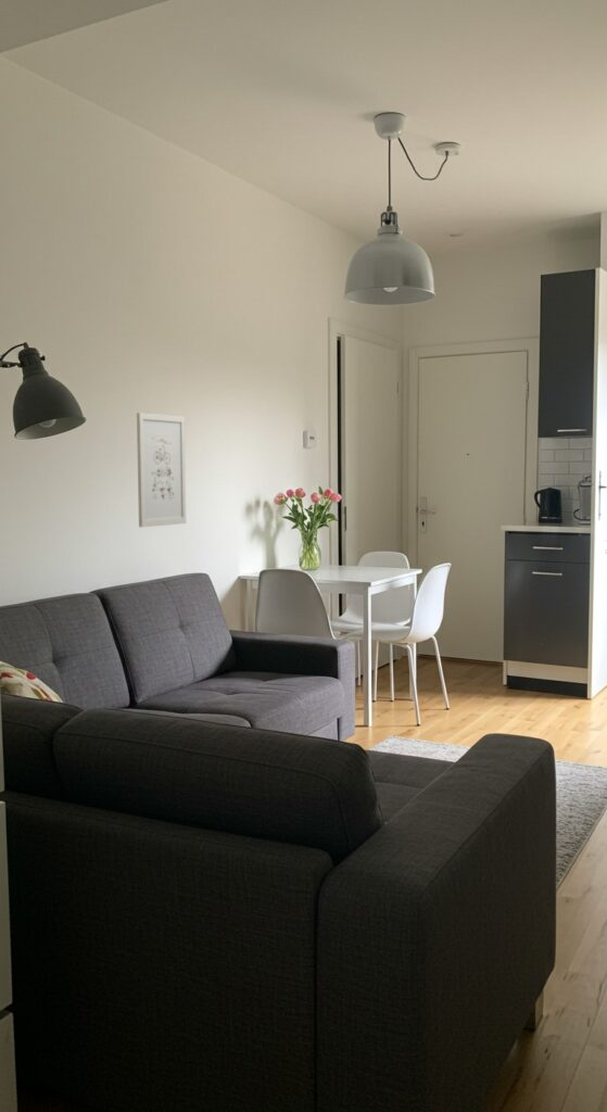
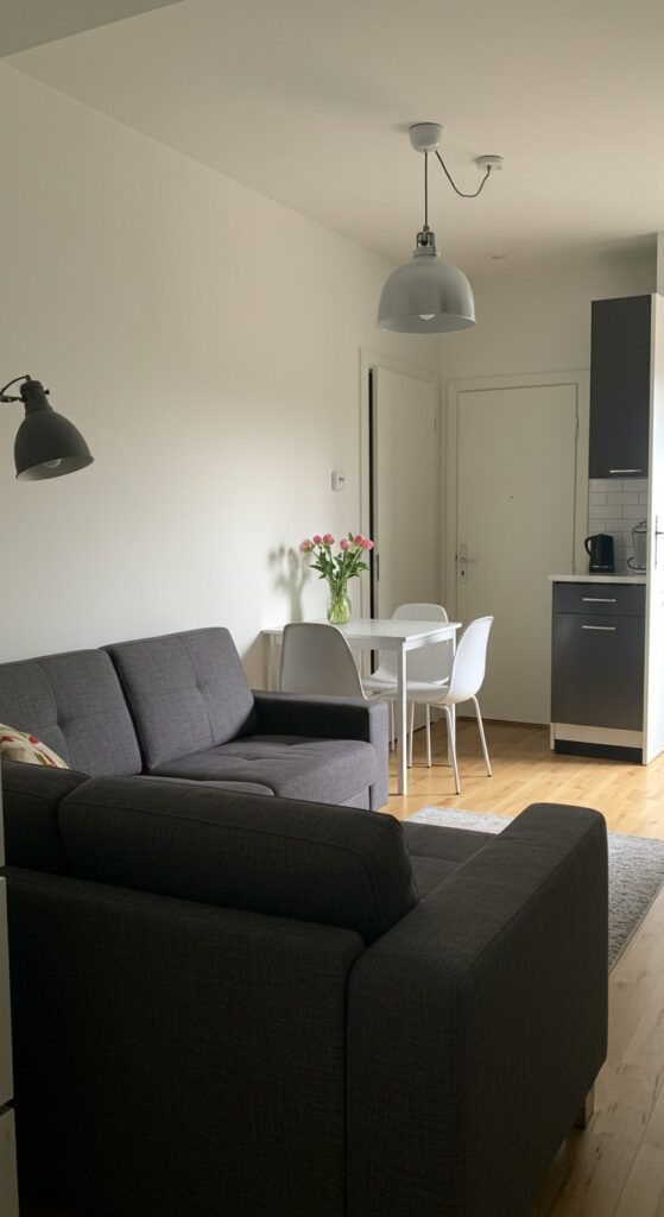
- wall art [136,412,187,528]
